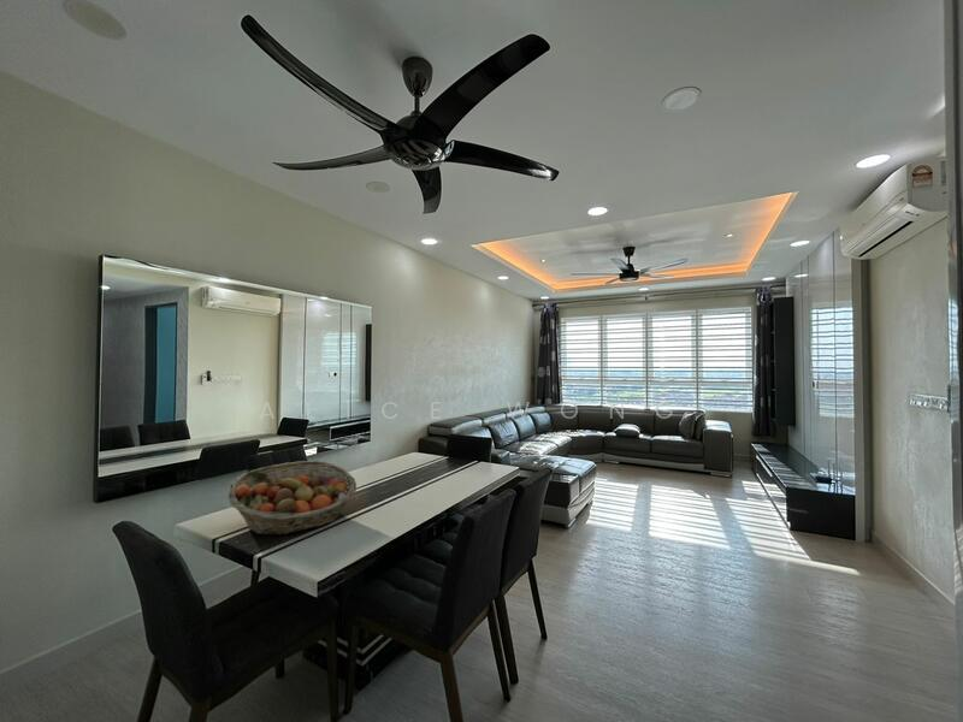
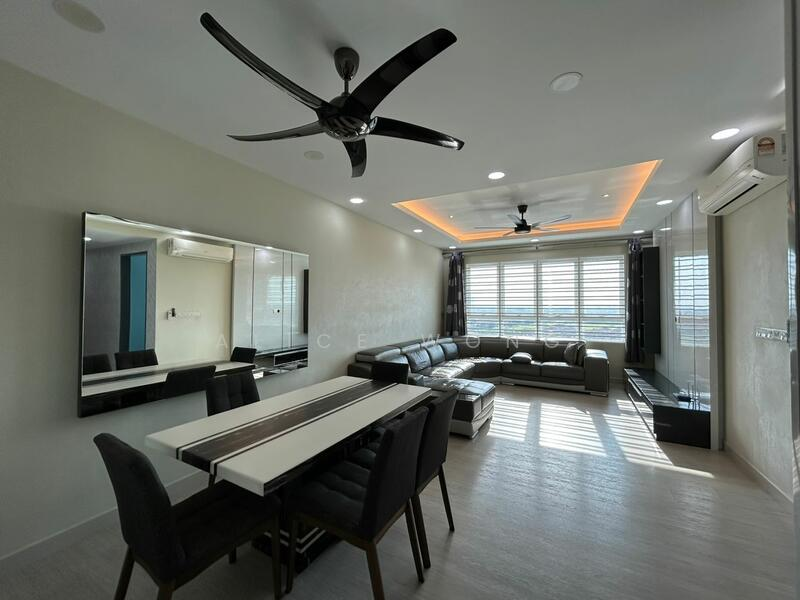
- fruit basket [226,460,358,537]
